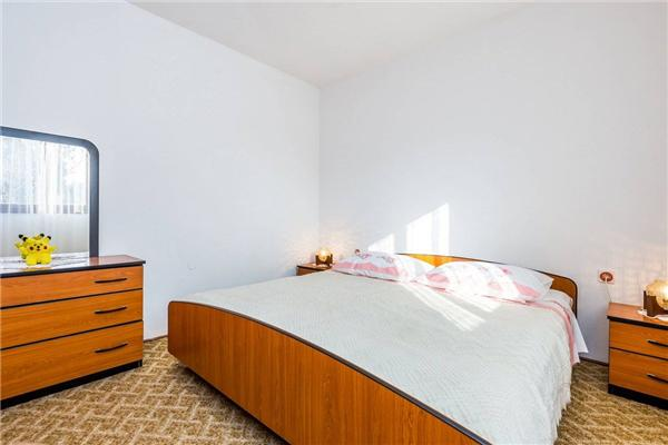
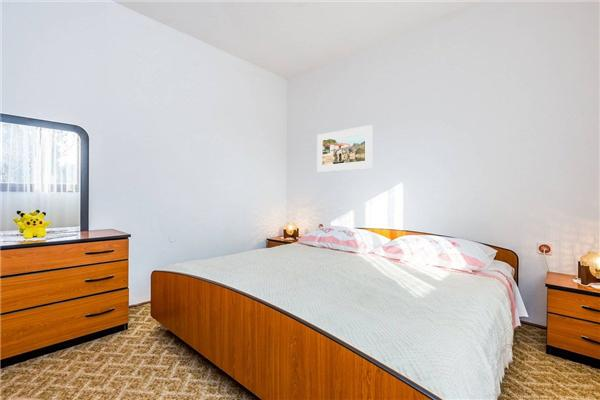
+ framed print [316,124,373,173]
